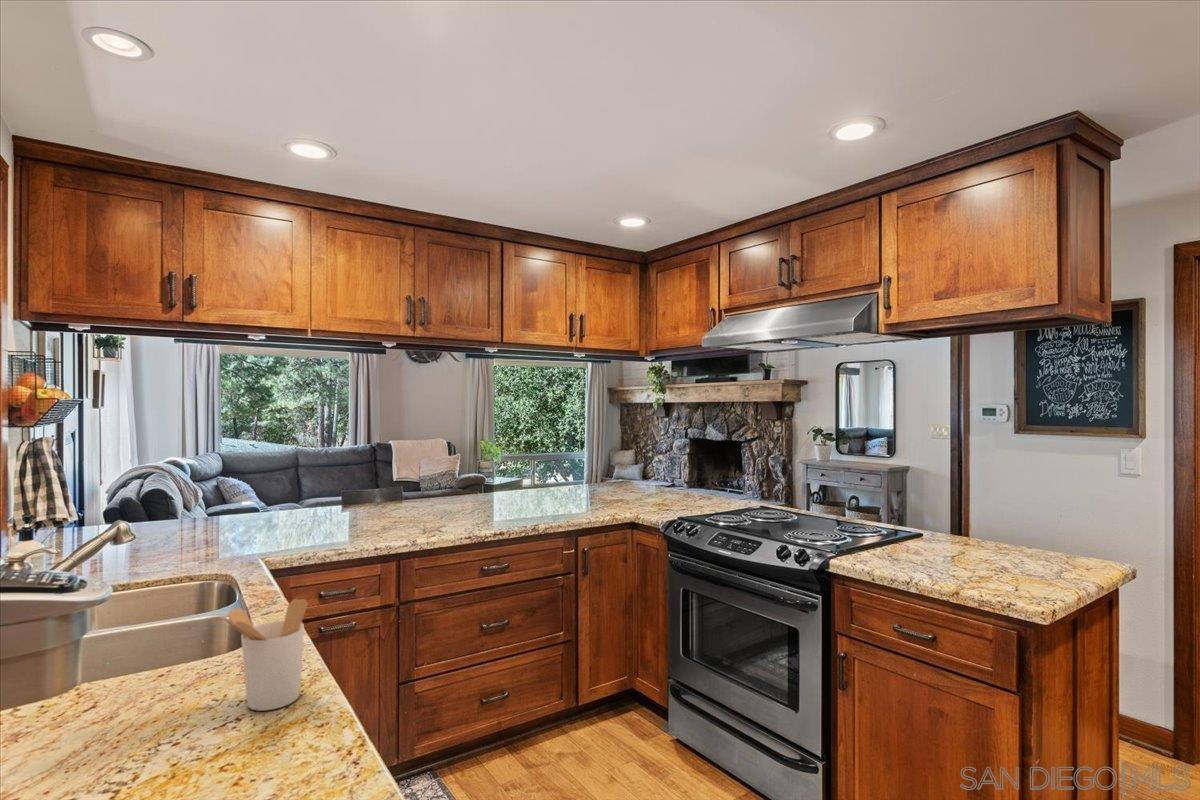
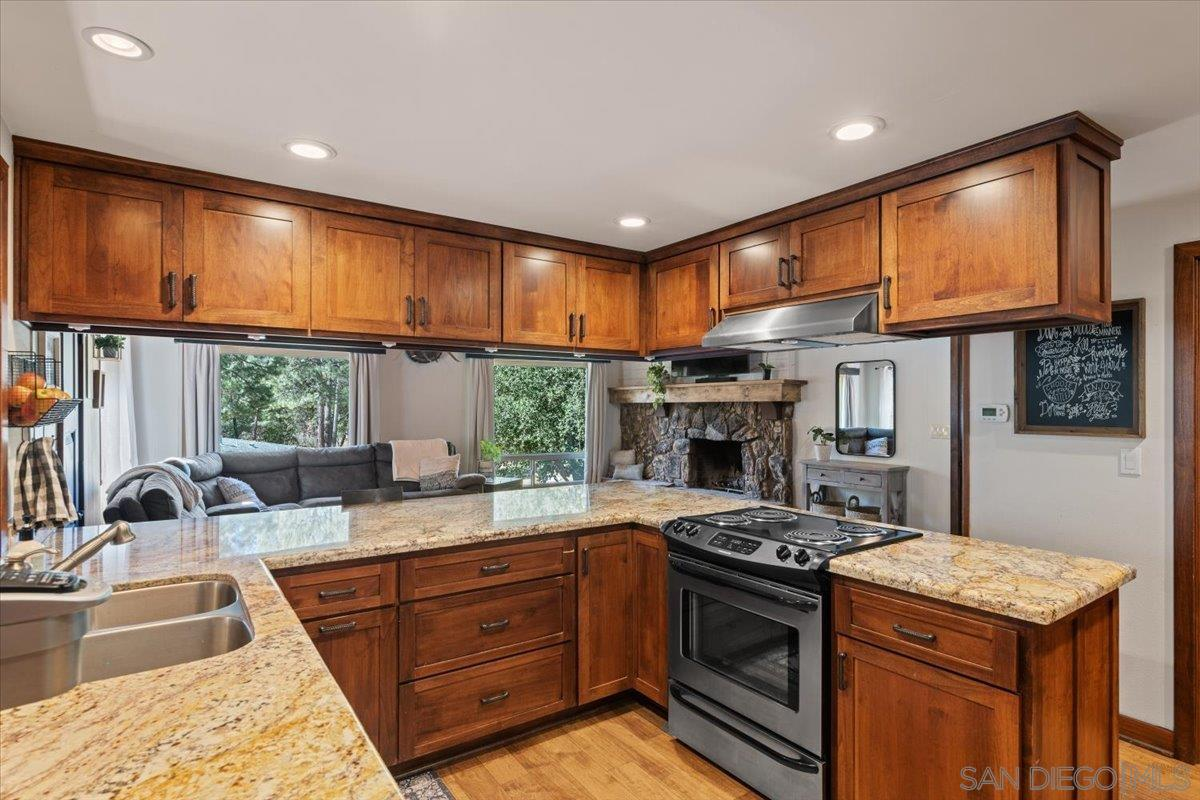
- utensil holder [218,598,309,712]
